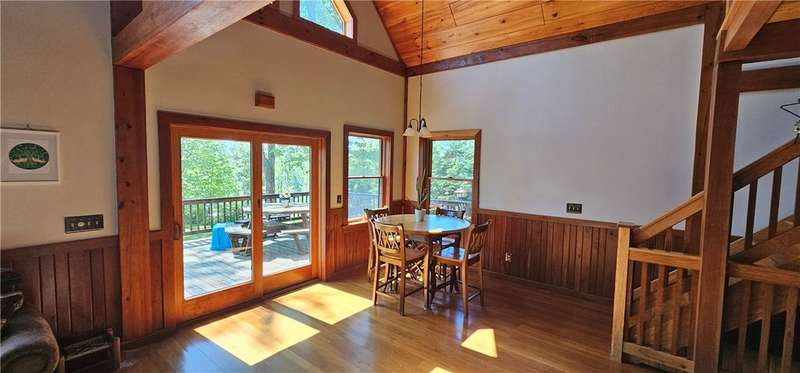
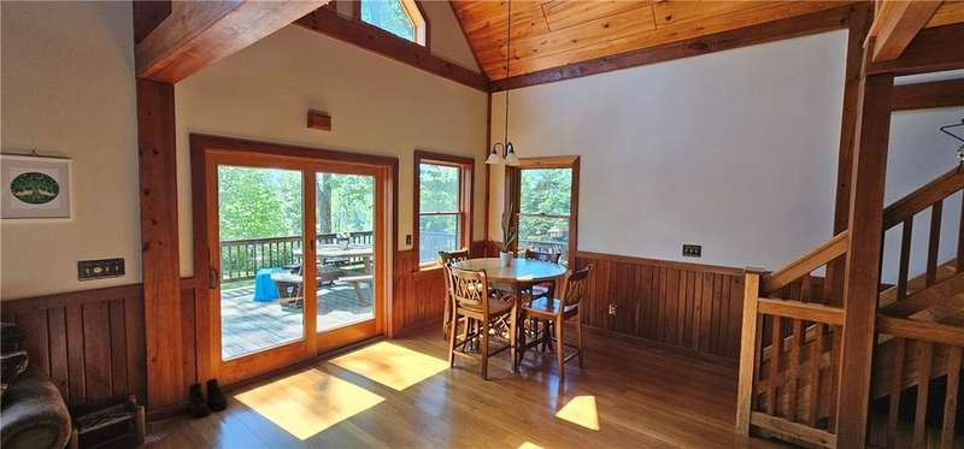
+ boots [187,377,229,418]
